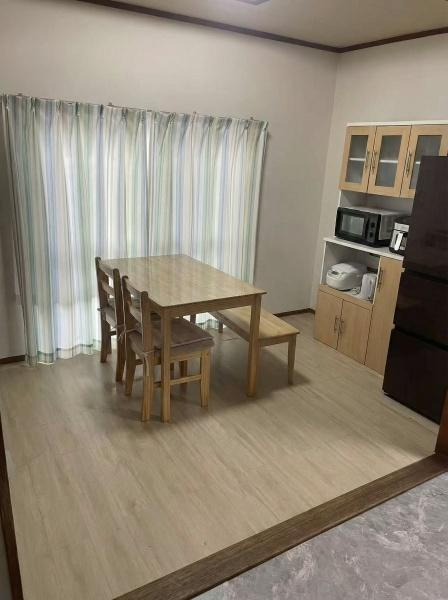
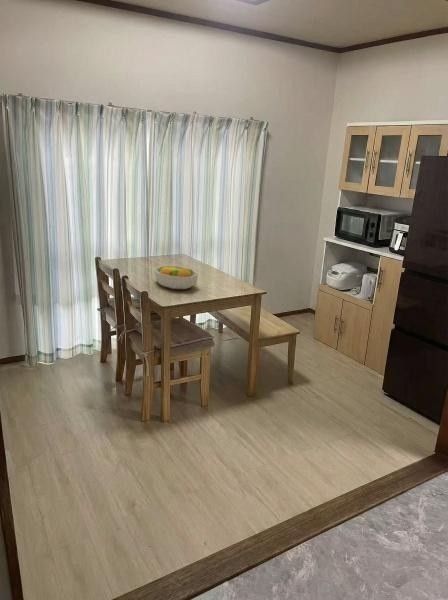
+ fruit bowl [153,265,199,290]
